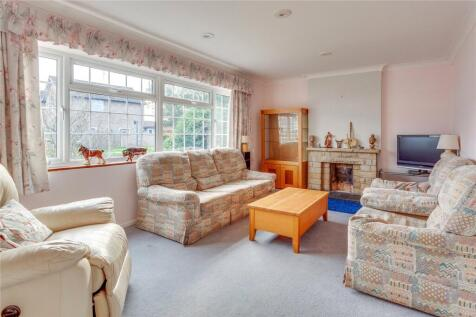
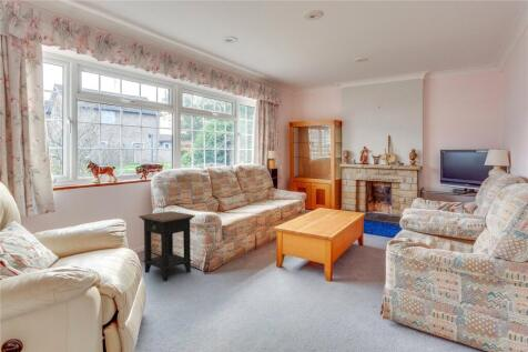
+ side table [138,210,196,282]
